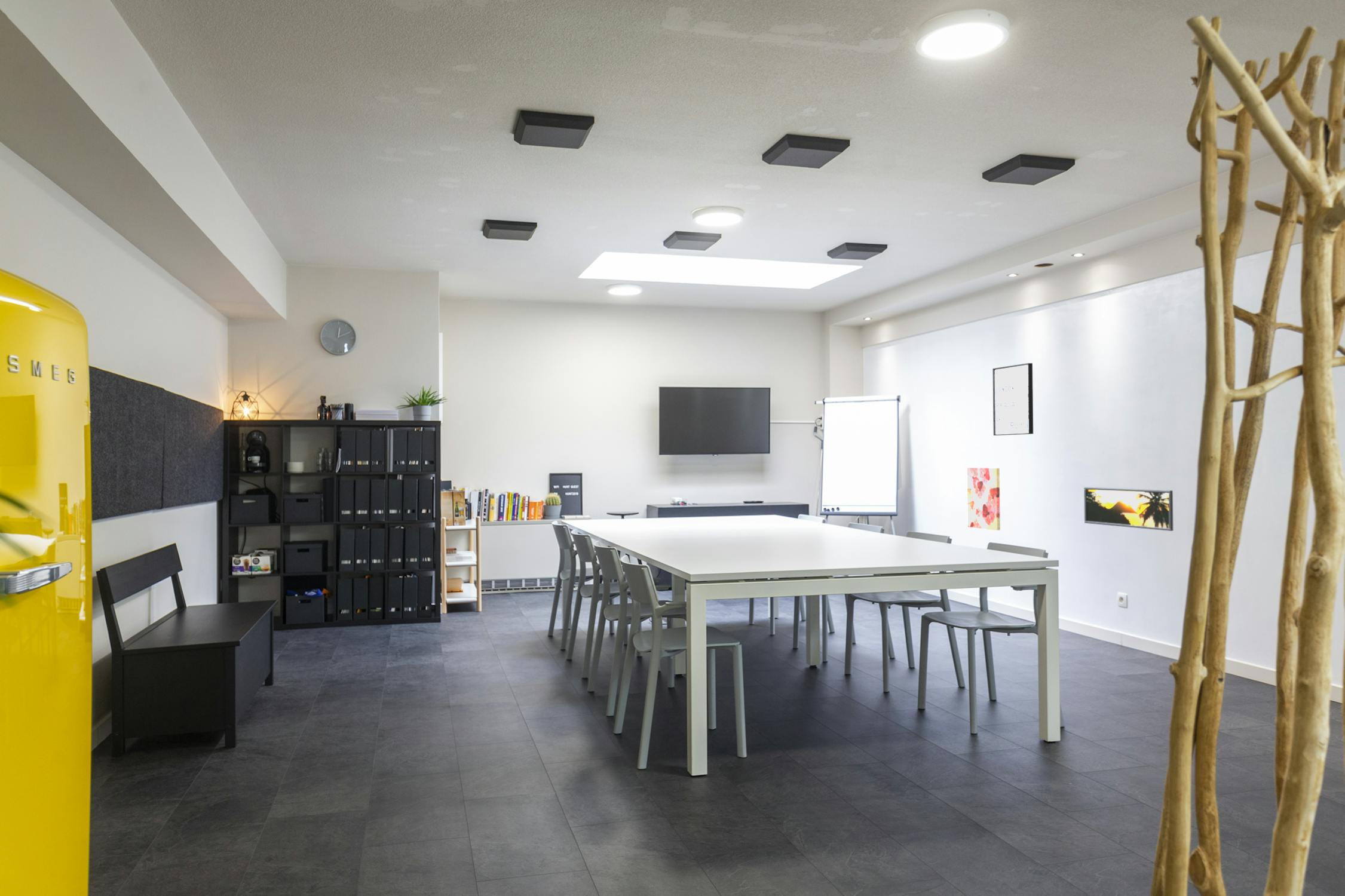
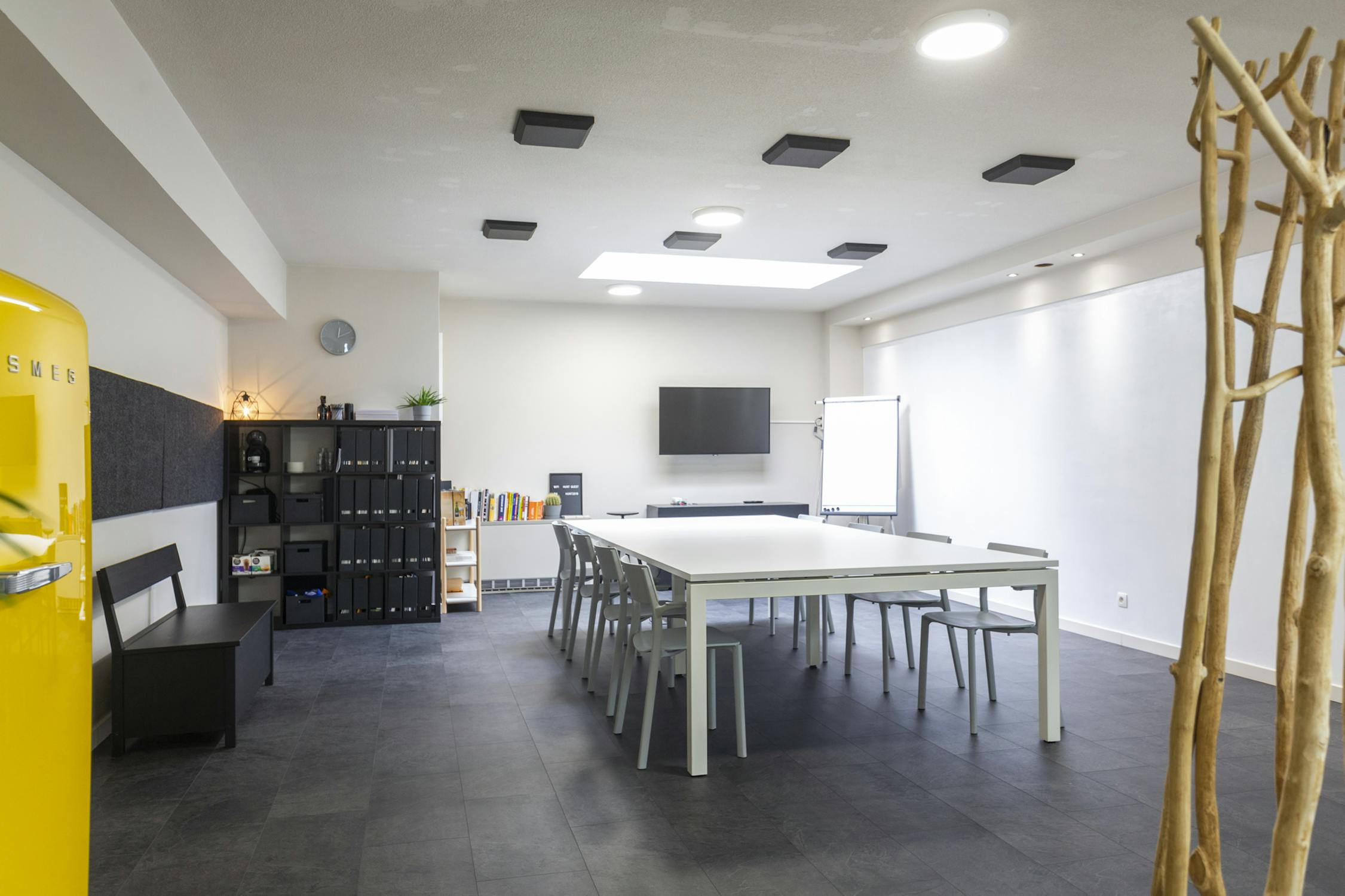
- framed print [1083,487,1174,532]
- wall art [967,467,1001,531]
- wall art [992,363,1034,436]
